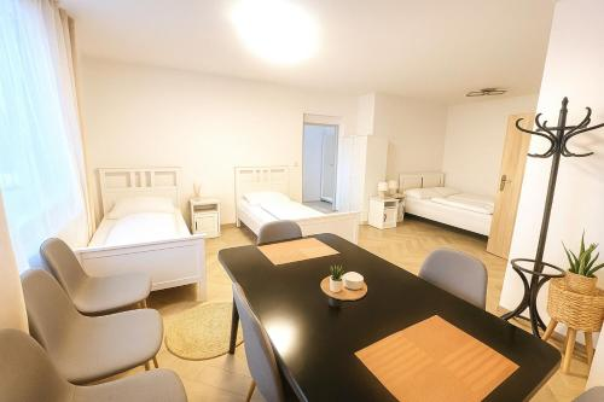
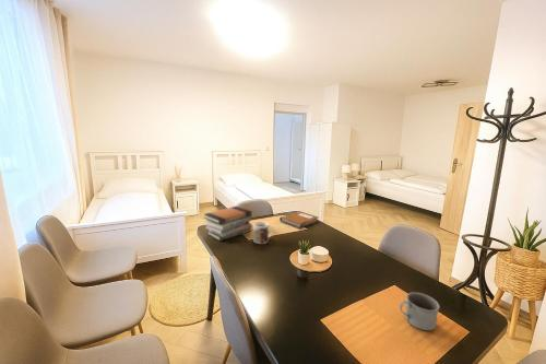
+ book stack [203,206,253,242]
+ mug [399,292,441,331]
+ mug [252,221,274,245]
+ notebook [278,210,320,230]
